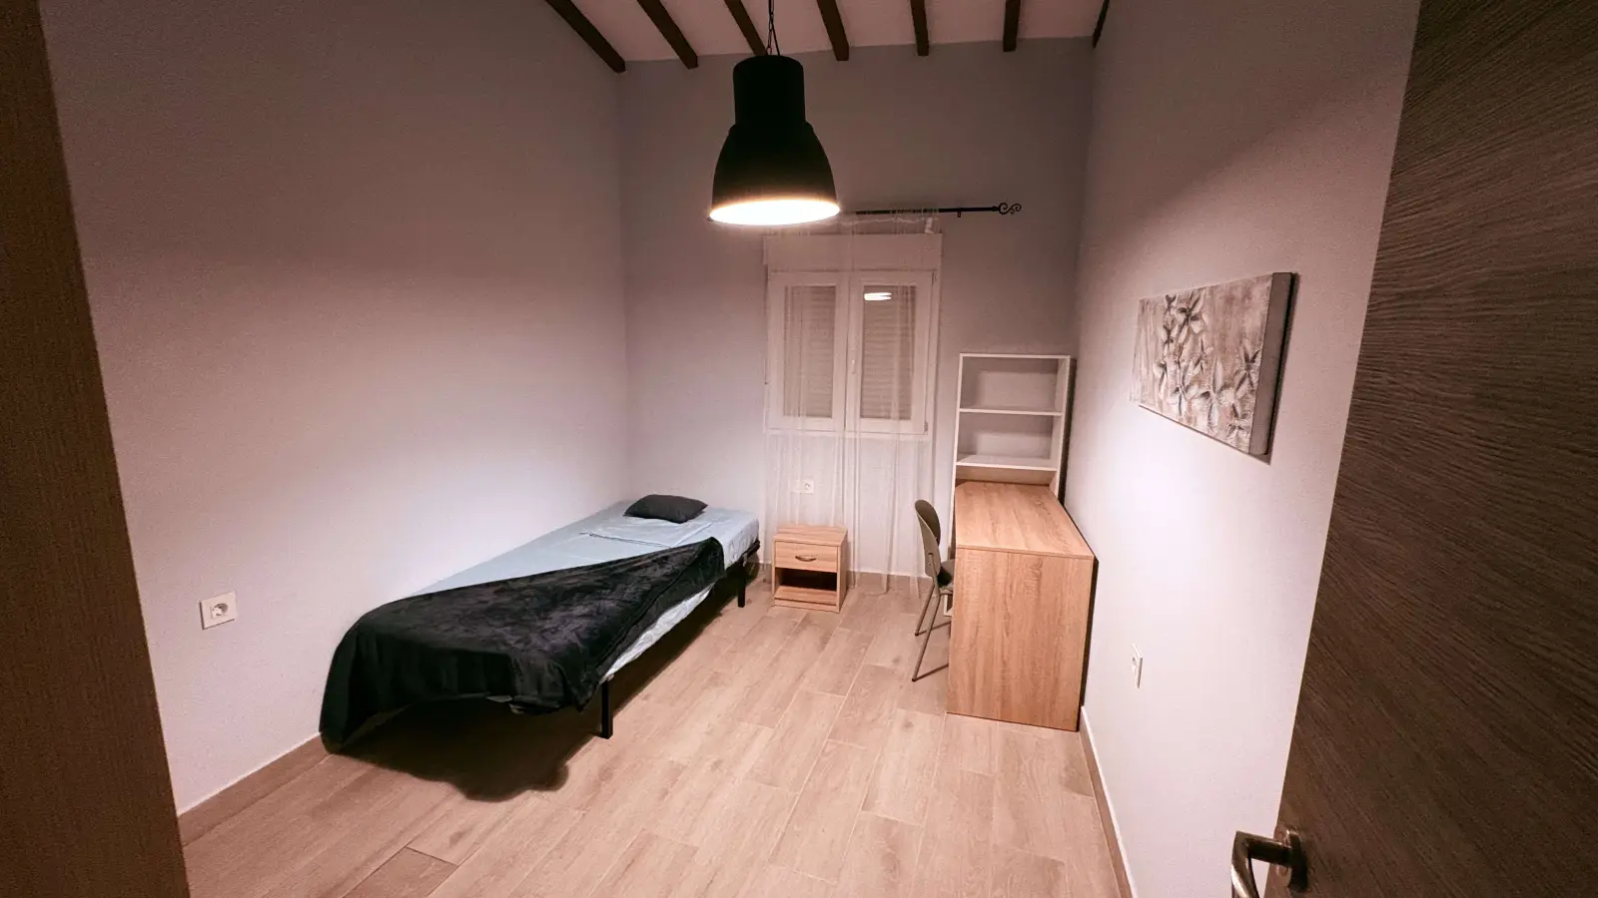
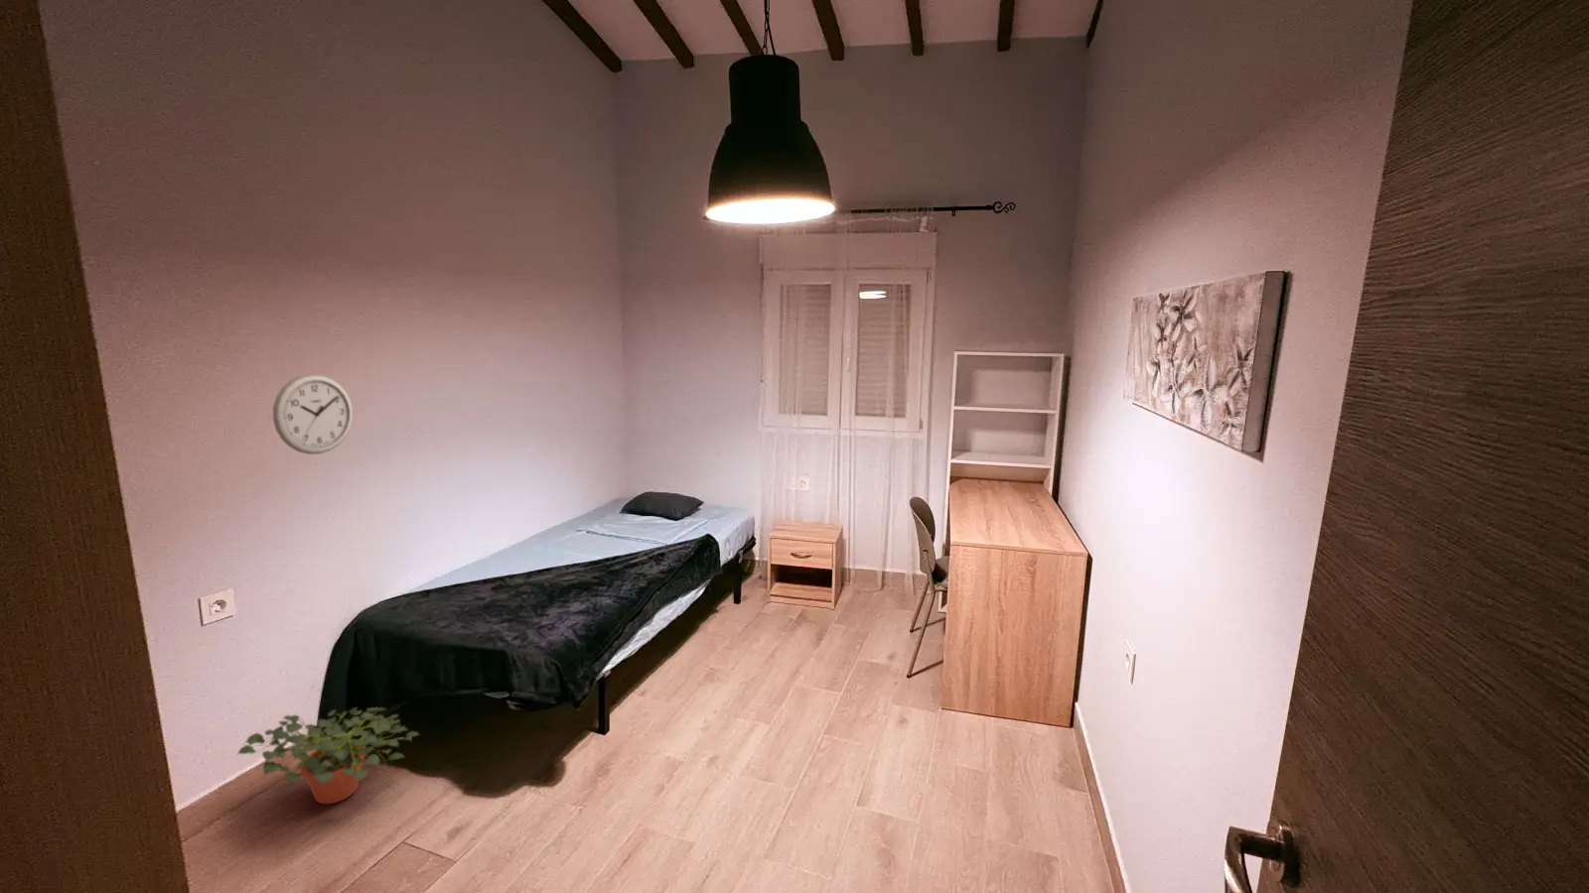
+ potted plant [237,707,420,805]
+ wall clock [272,373,354,456]
